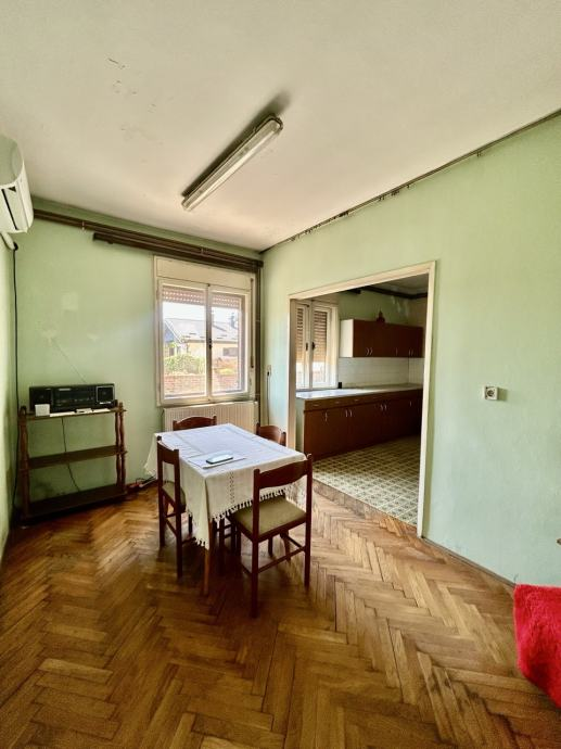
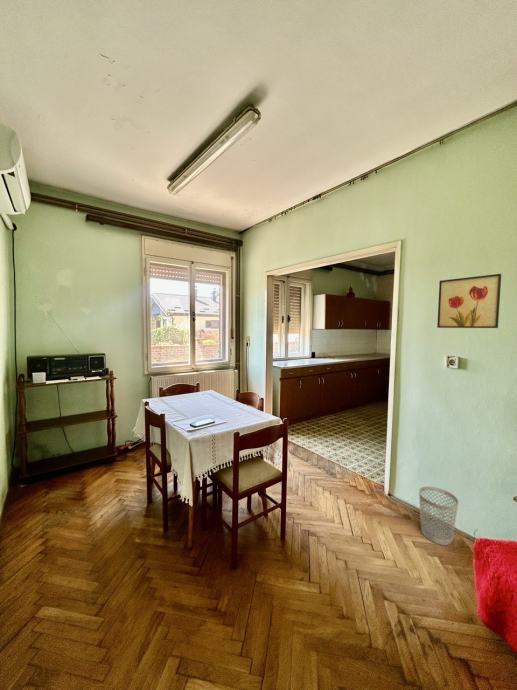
+ wall art [436,273,502,329]
+ wastebasket [418,485,460,546]
